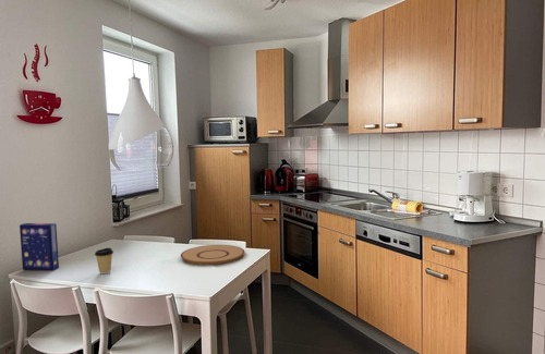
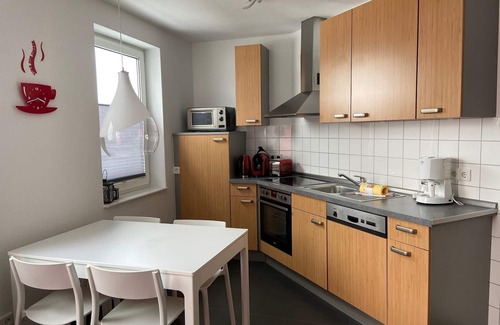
- cereal box [19,222,60,272]
- plate [180,244,245,266]
- coffee cup [94,247,114,274]
